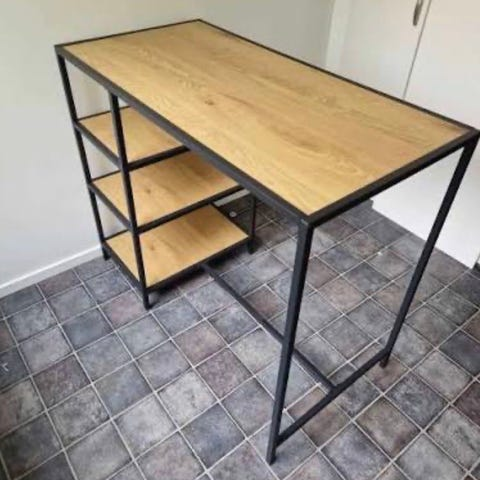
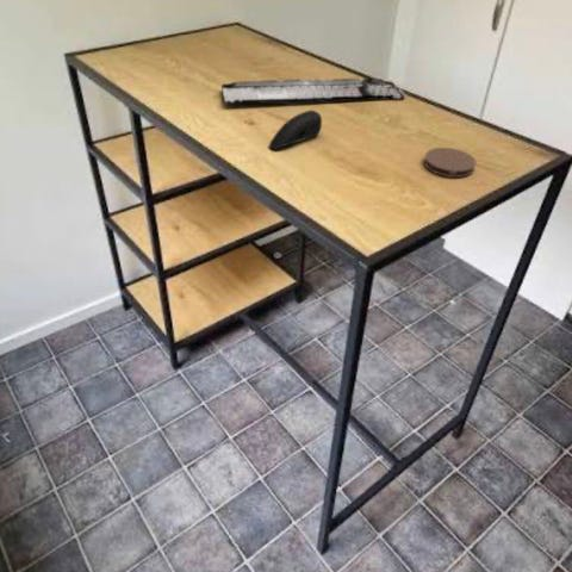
+ keyboard [220,77,406,106]
+ coaster [423,147,477,179]
+ computer mouse [268,110,323,150]
